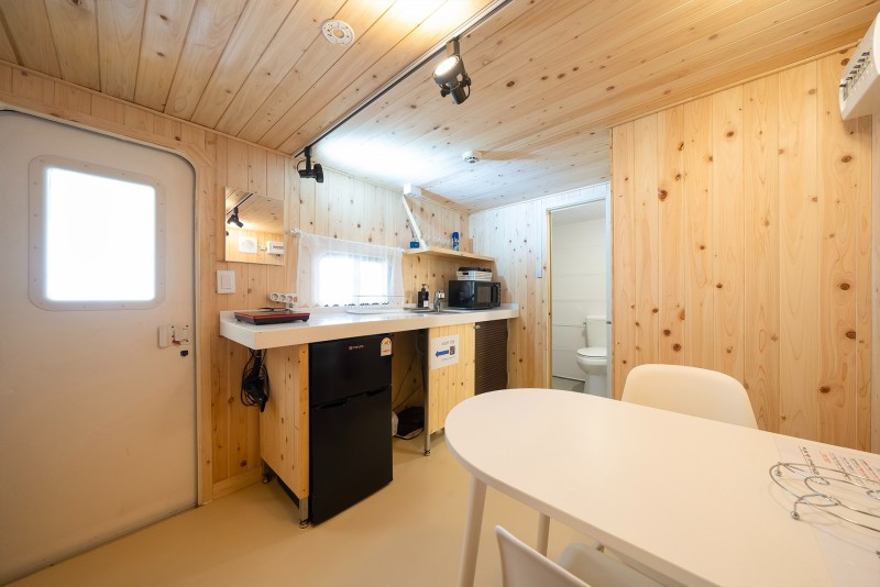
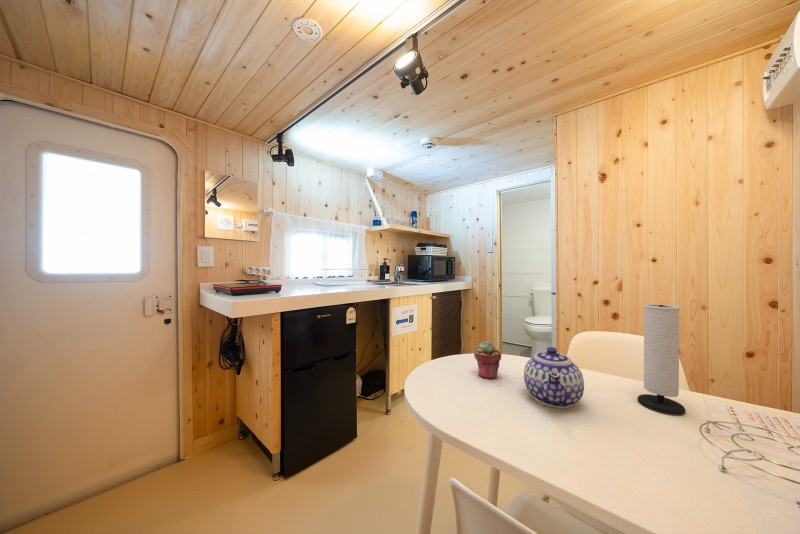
+ teapot [523,346,585,409]
+ potted succulent [473,341,502,380]
+ speaker [637,303,686,416]
